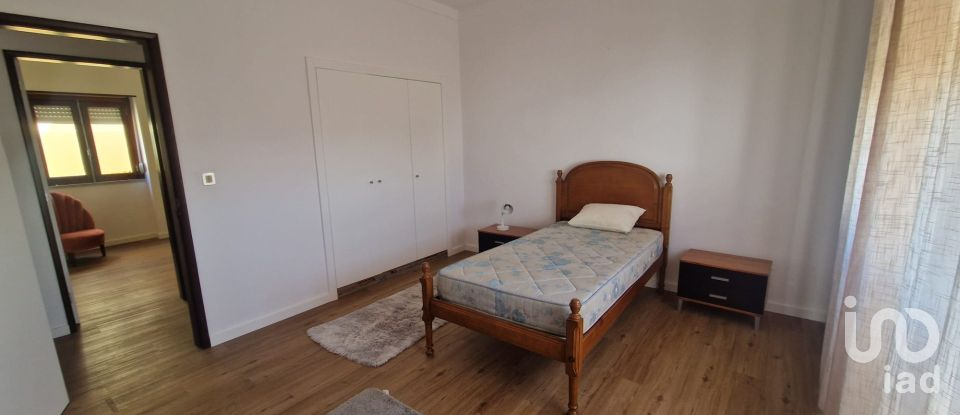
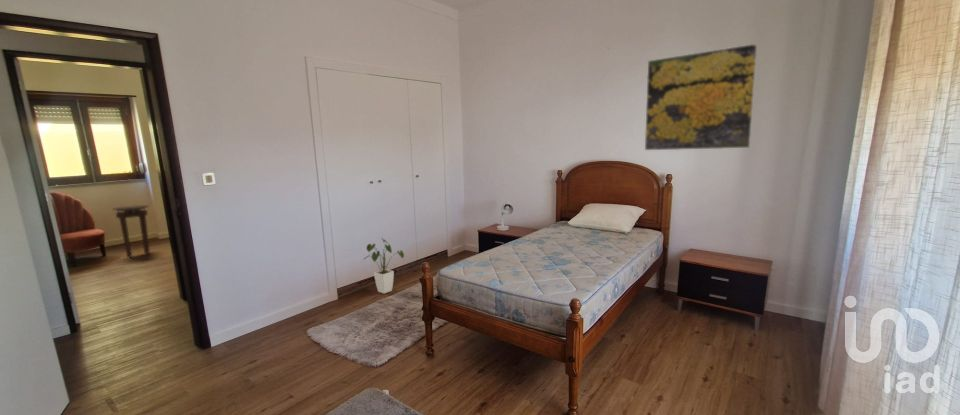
+ house plant [362,237,405,295]
+ stool [111,204,151,259]
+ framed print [644,43,758,151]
